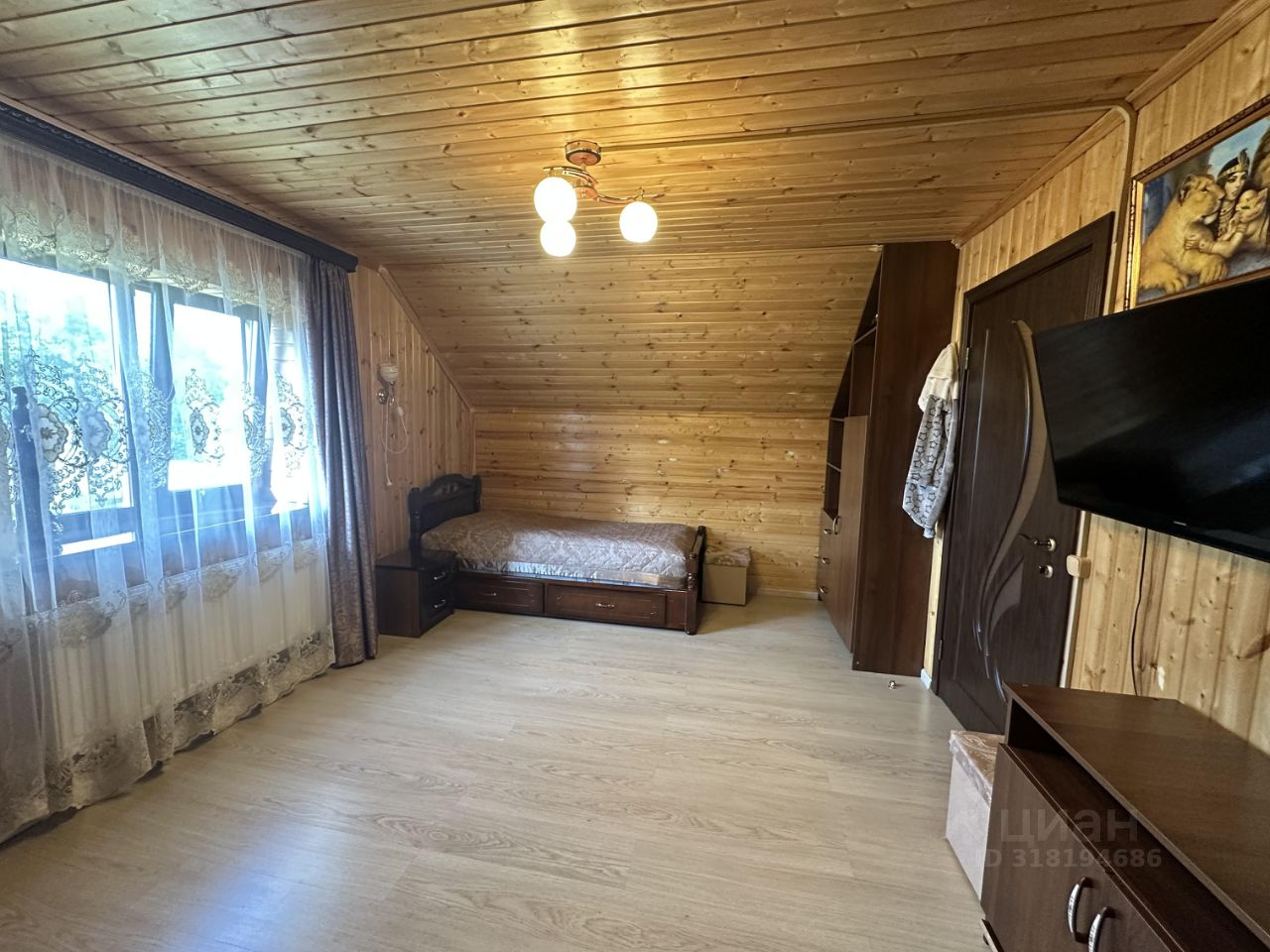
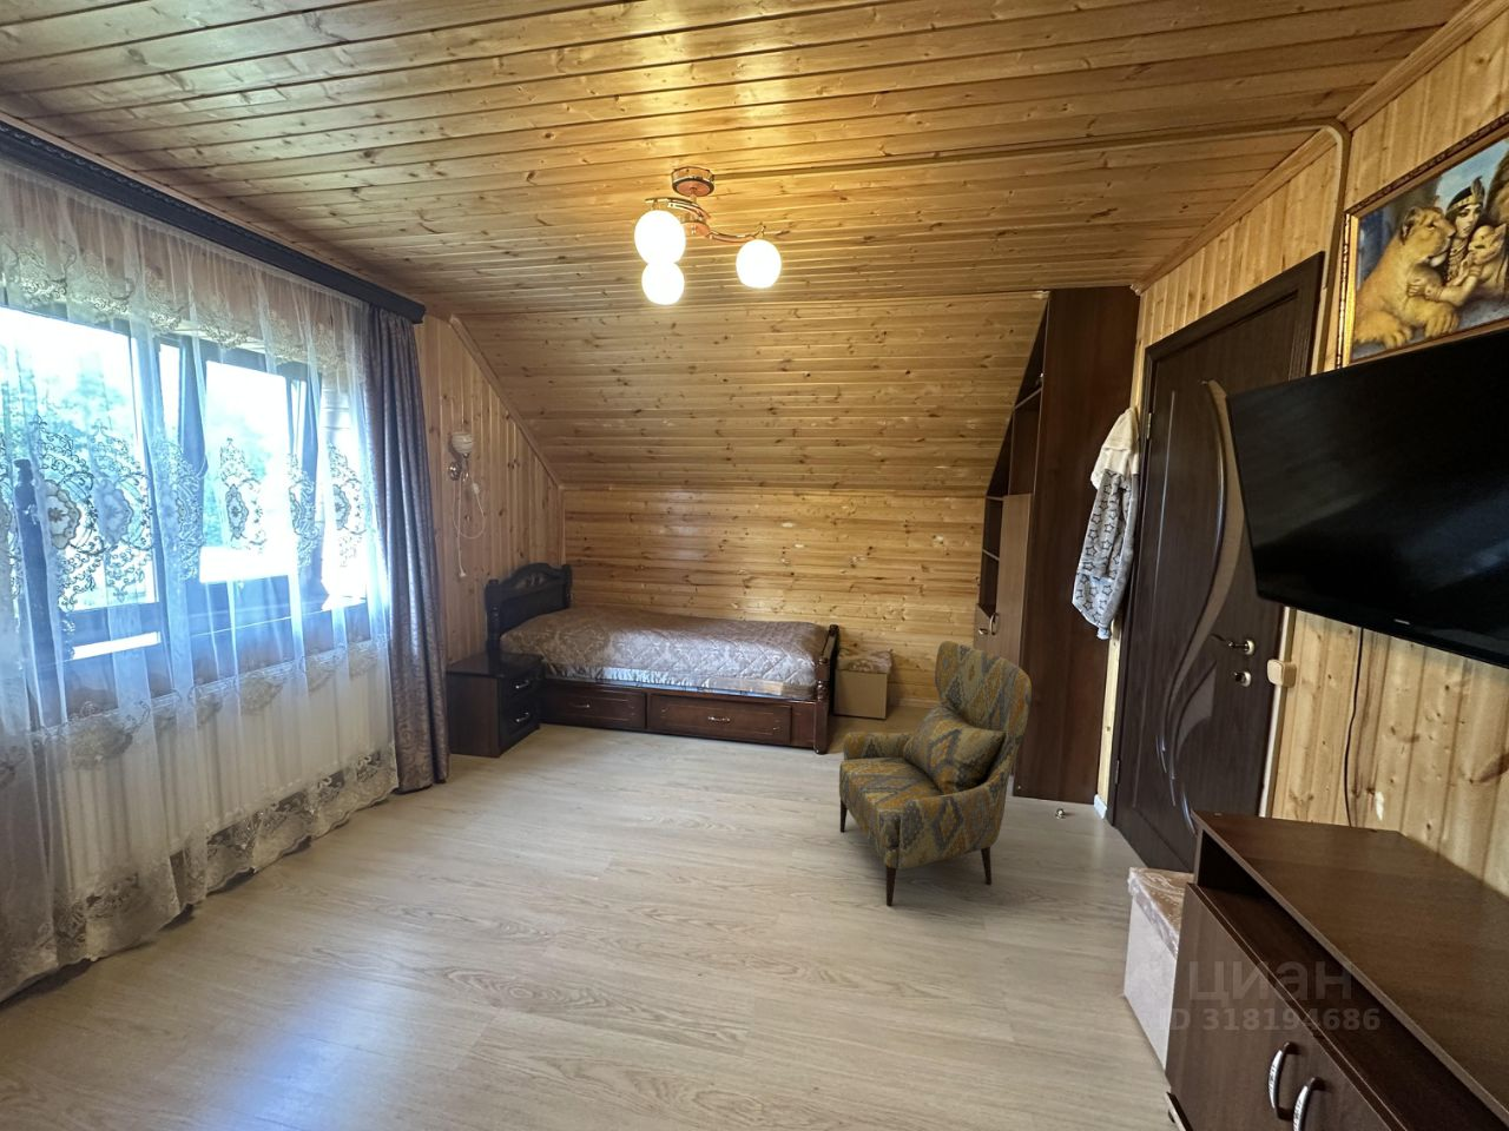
+ armchair [838,639,1033,908]
